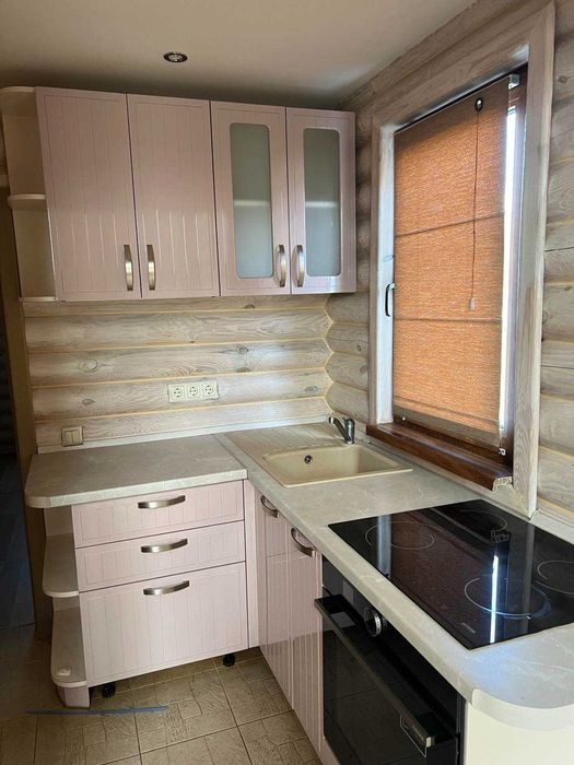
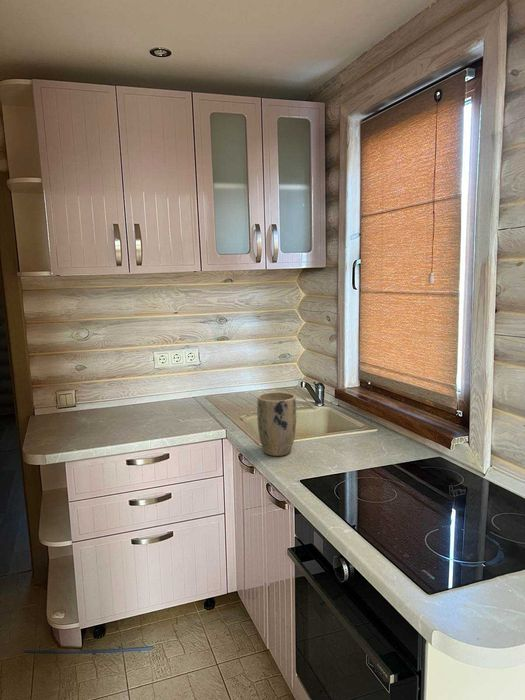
+ plant pot [256,391,297,457]
